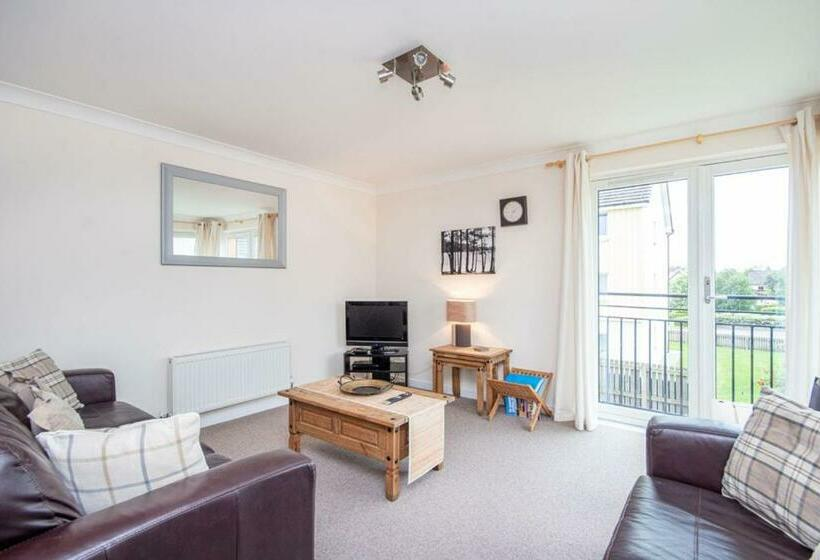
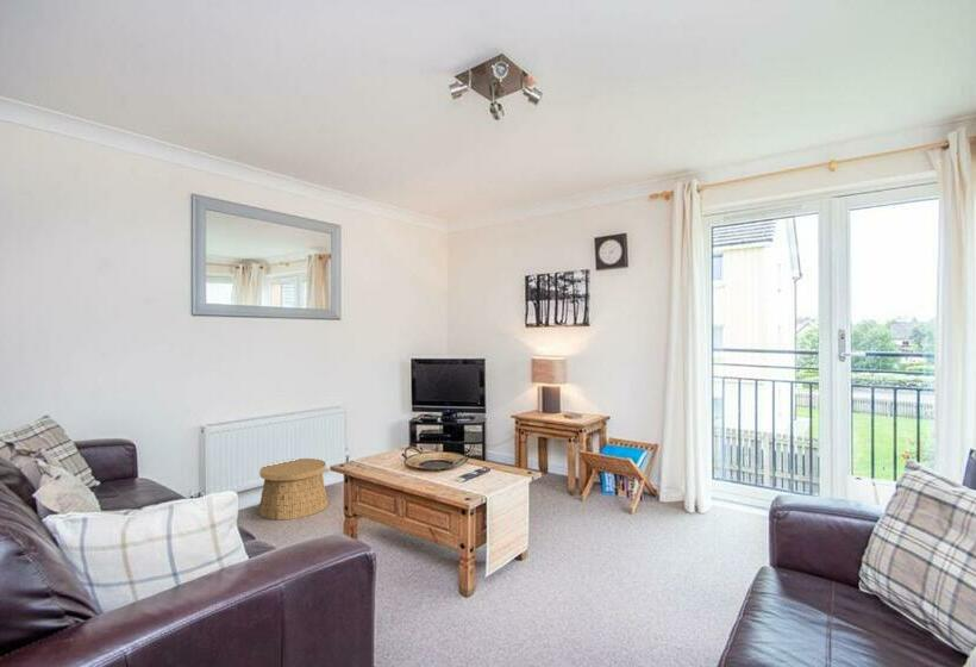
+ basket [257,457,329,520]
